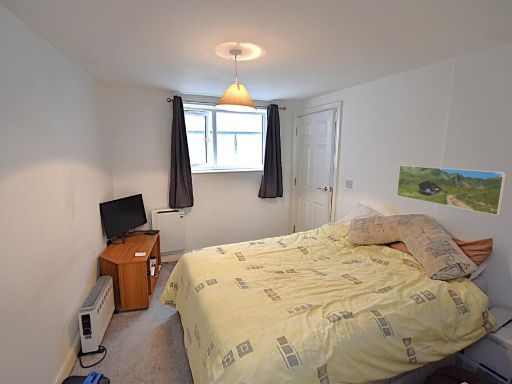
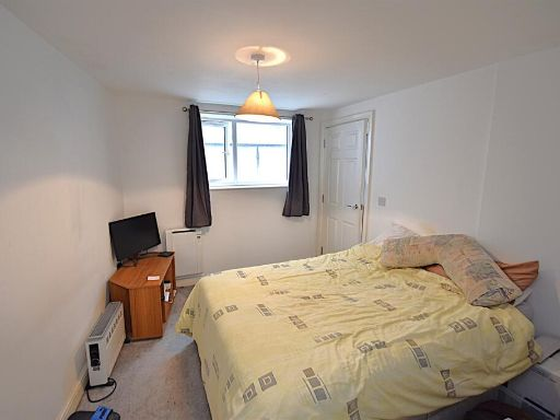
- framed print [396,164,508,216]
